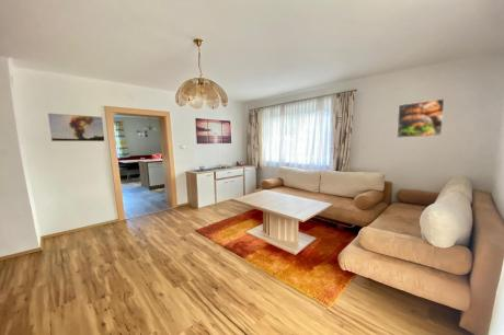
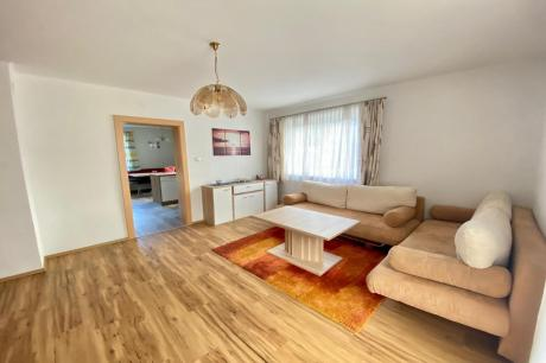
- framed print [47,112,105,142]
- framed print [396,97,445,139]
